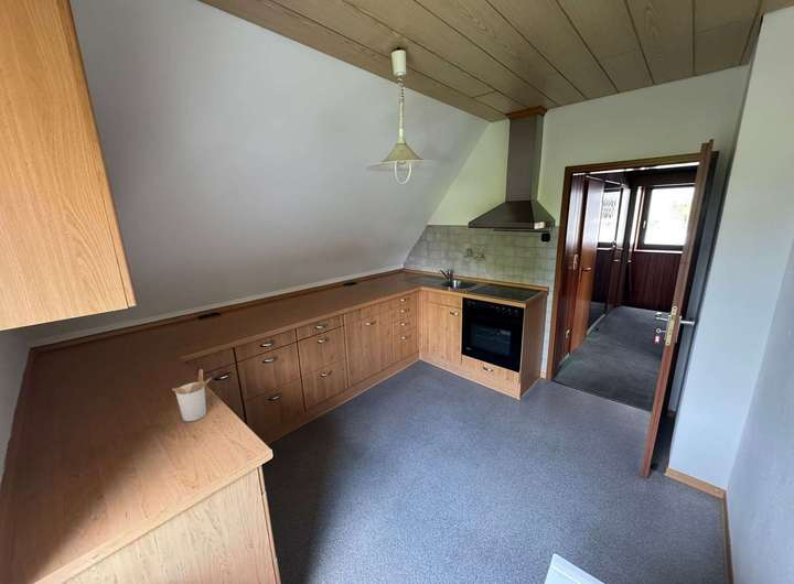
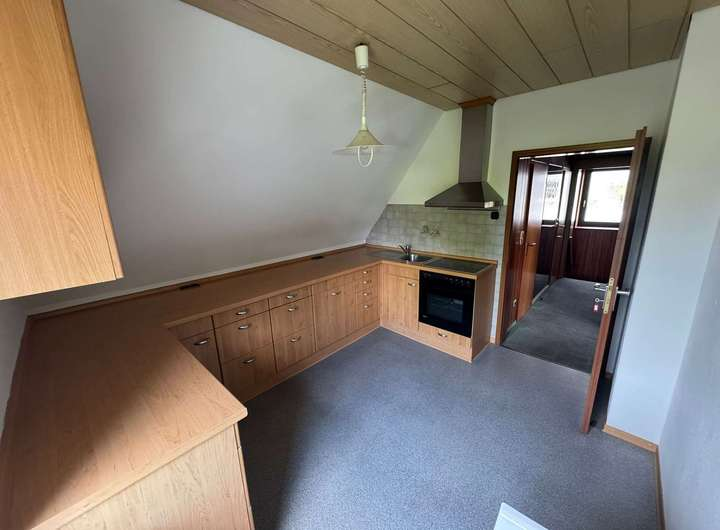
- utensil holder [171,368,213,422]
